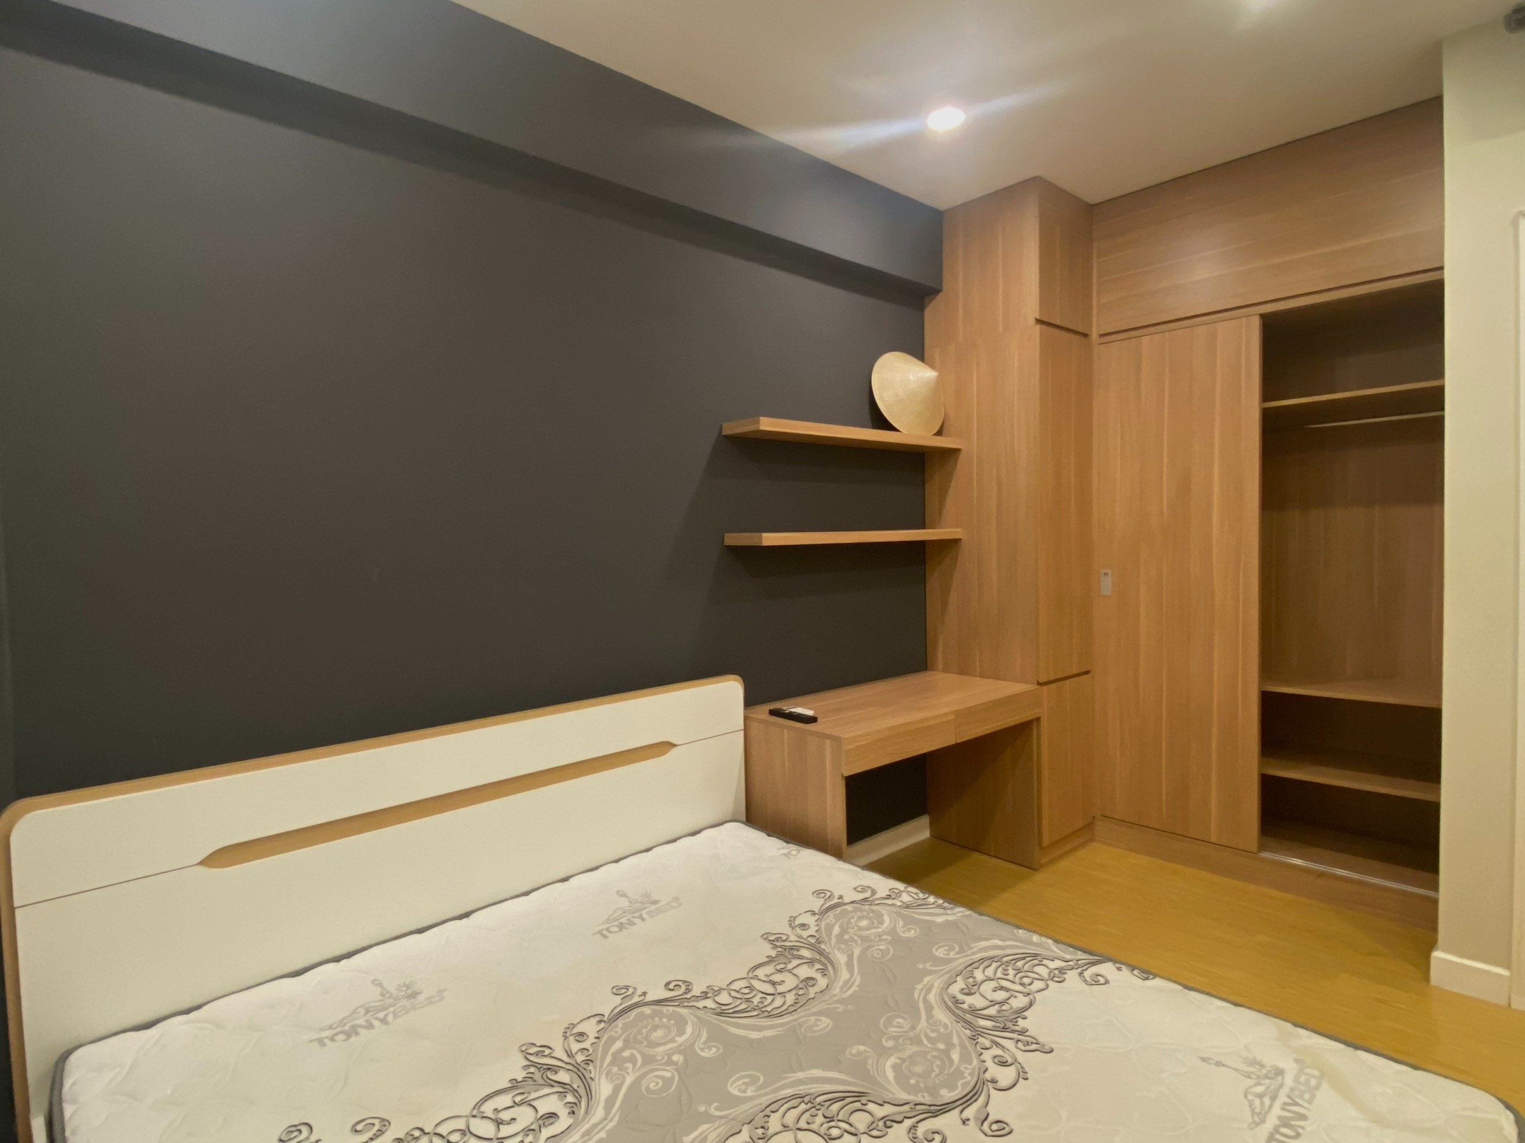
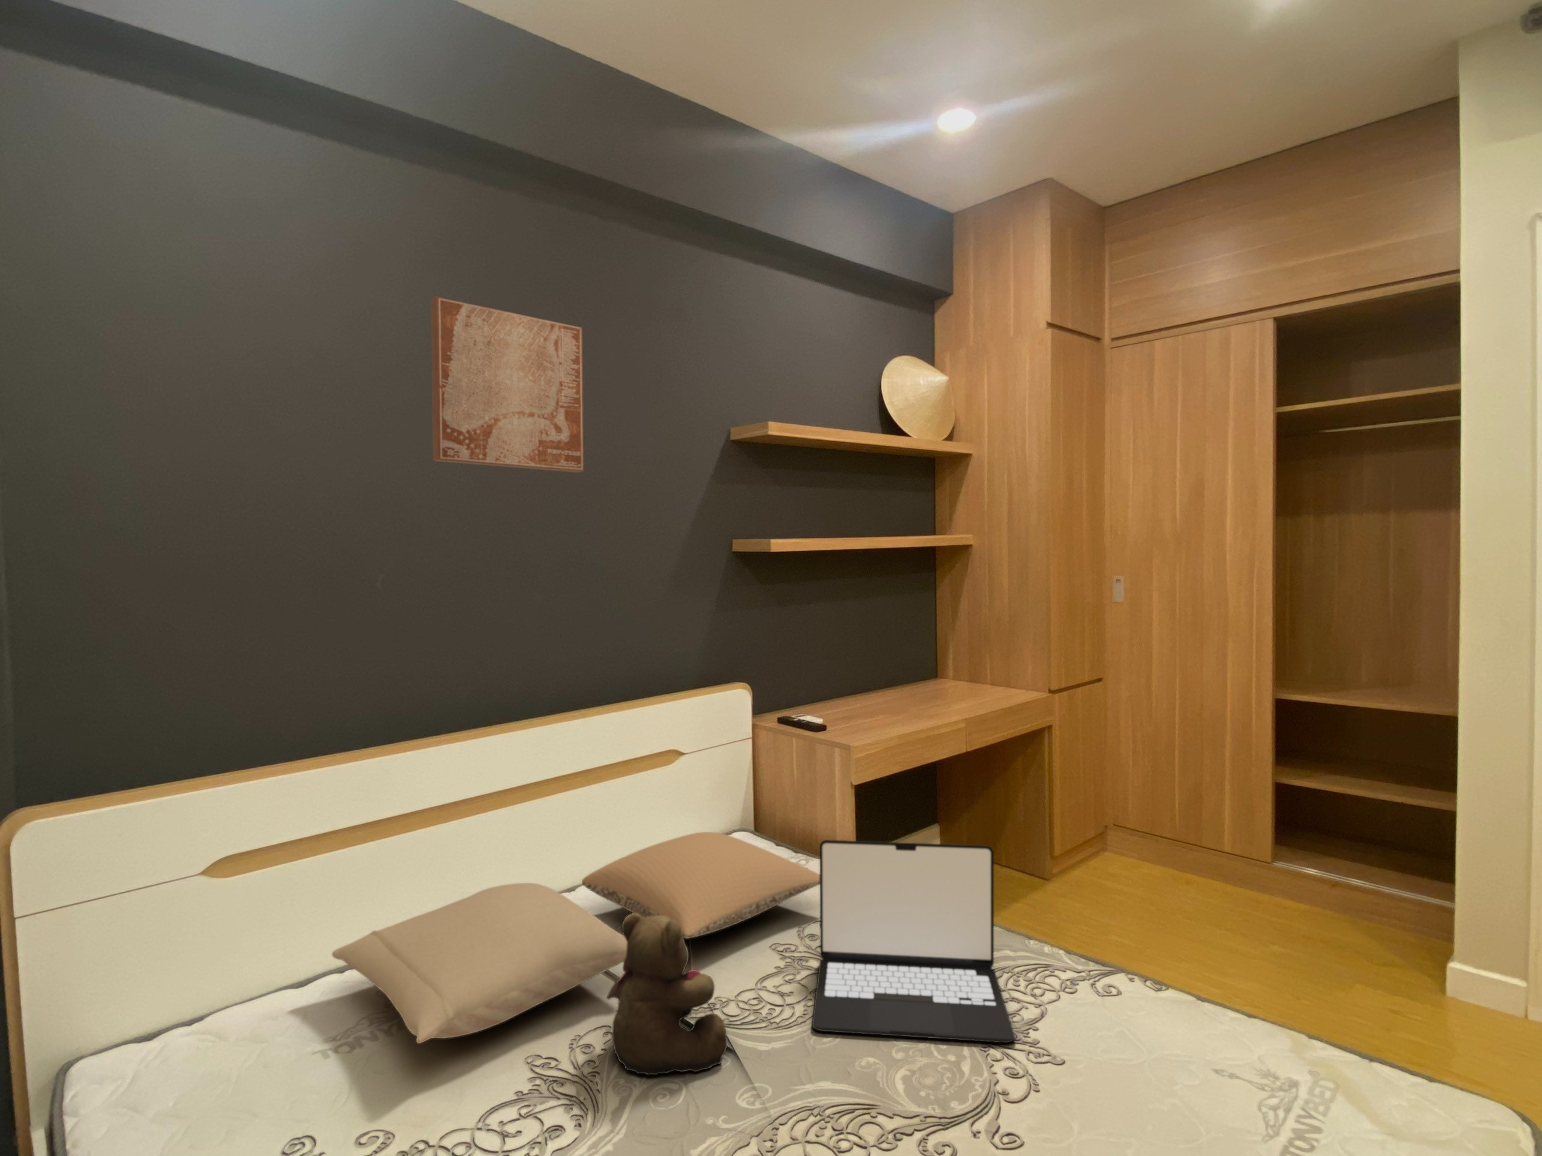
+ teddy bear [606,913,727,1076]
+ laptop [811,839,1015,1043]
+ pillow [331,883,628,1044]
+ pillow [582,832,820,940]
+ wall art [430,296,584,472]
